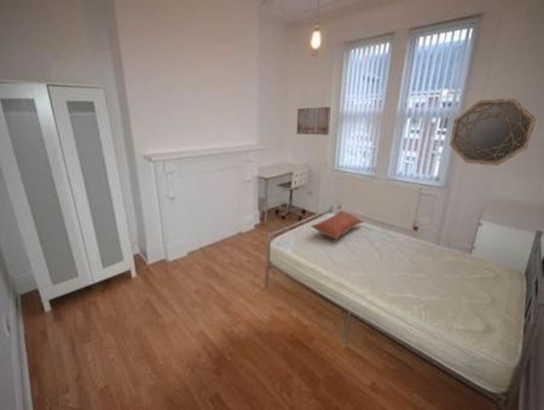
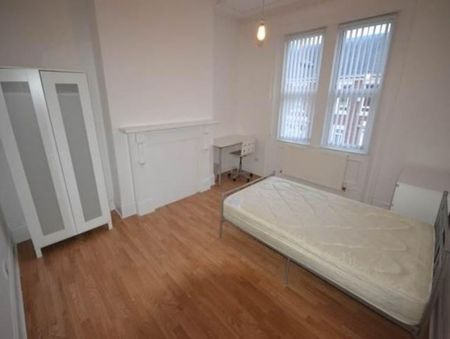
- home mirror [448,98,537,167]
- wall art [296,105,331,137]
- pillow [311,210,365,241]
